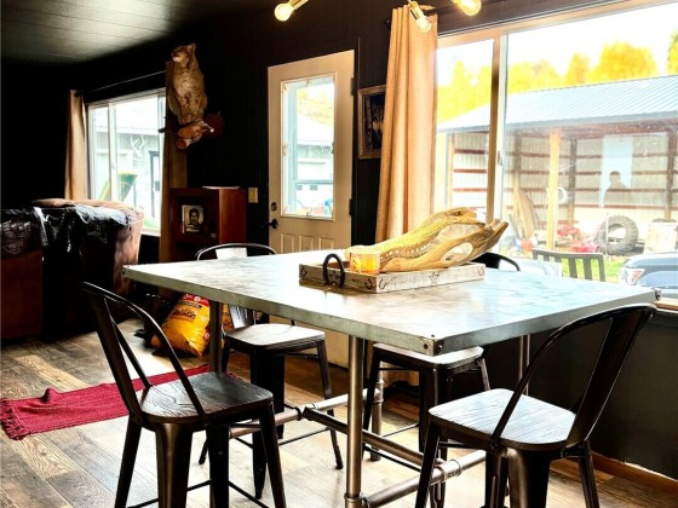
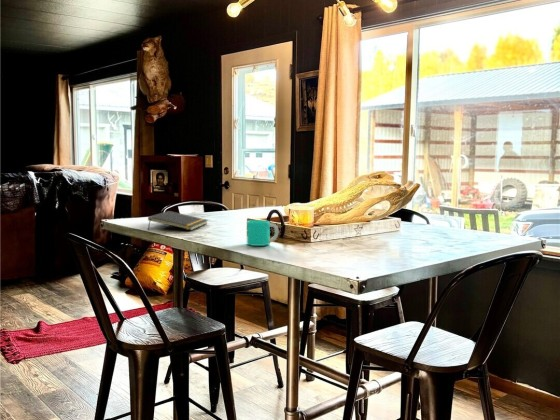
+ cup [246,219,279,247]
+ notepad [147,210,209,231]
